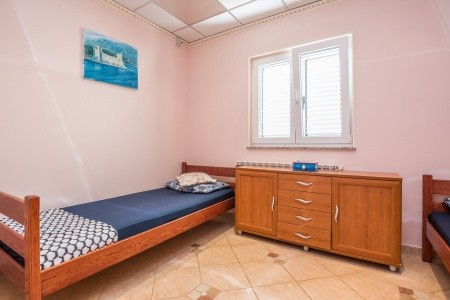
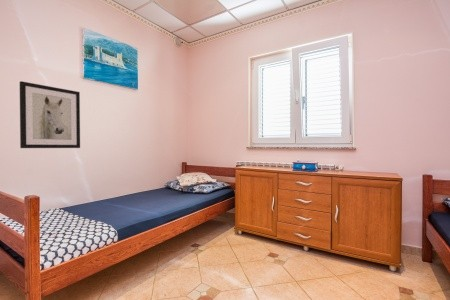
+ wall art [19,80,81,149]
